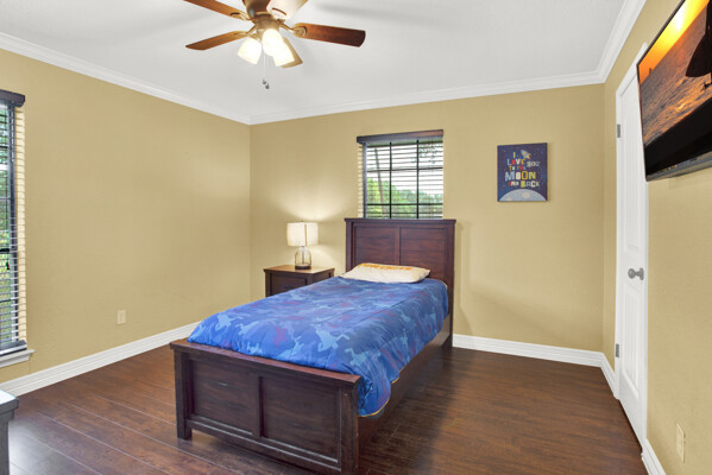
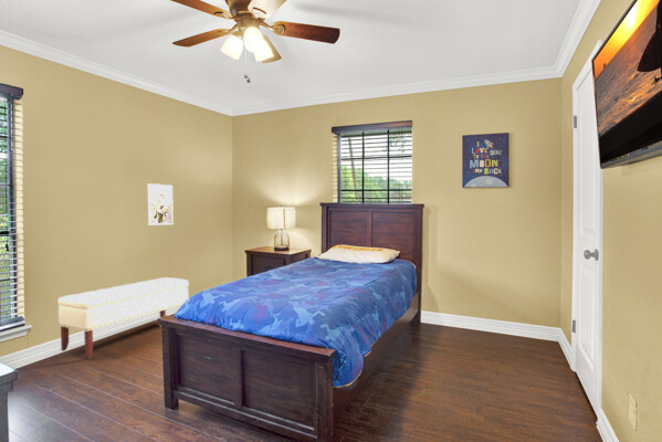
+ bench [56,276,190,359]
+ wall art [147,182,175,227]
